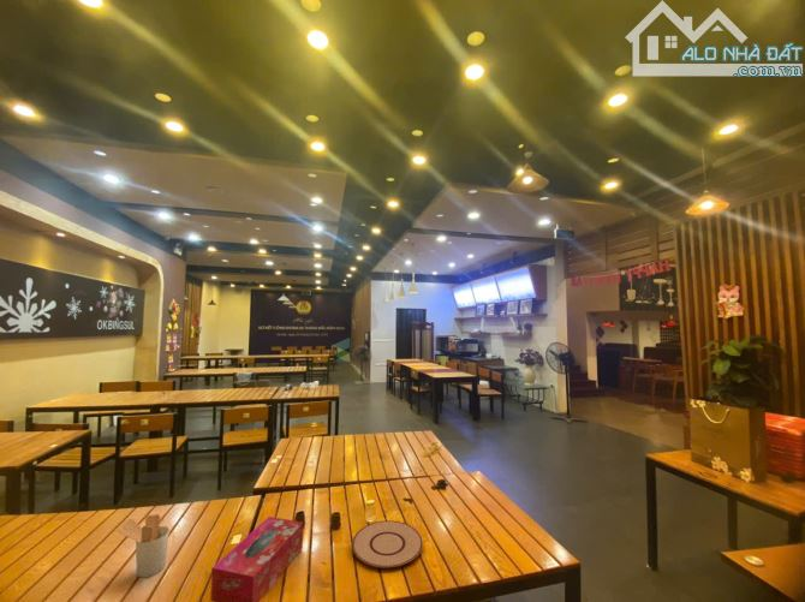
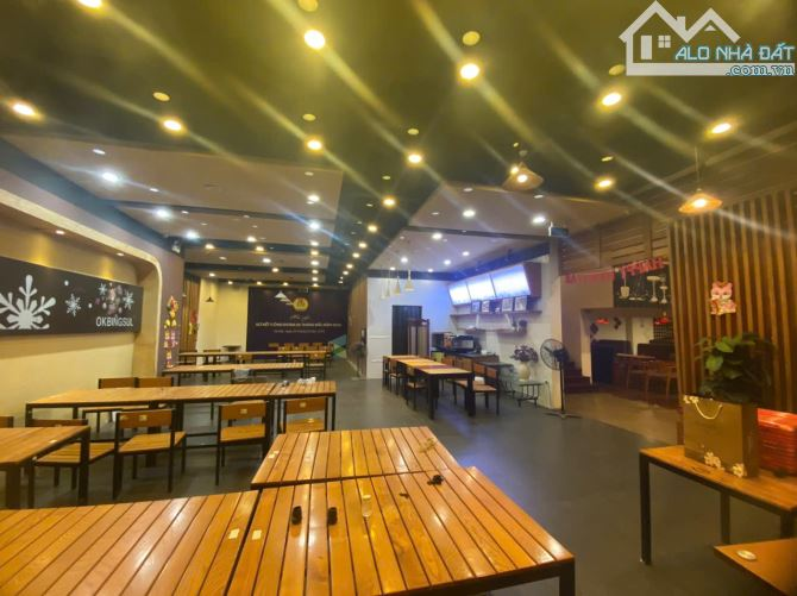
- tissue box [209,515,304,602]
- plate [351,519,424,570]
- utensil holder [117,513,171,579]
